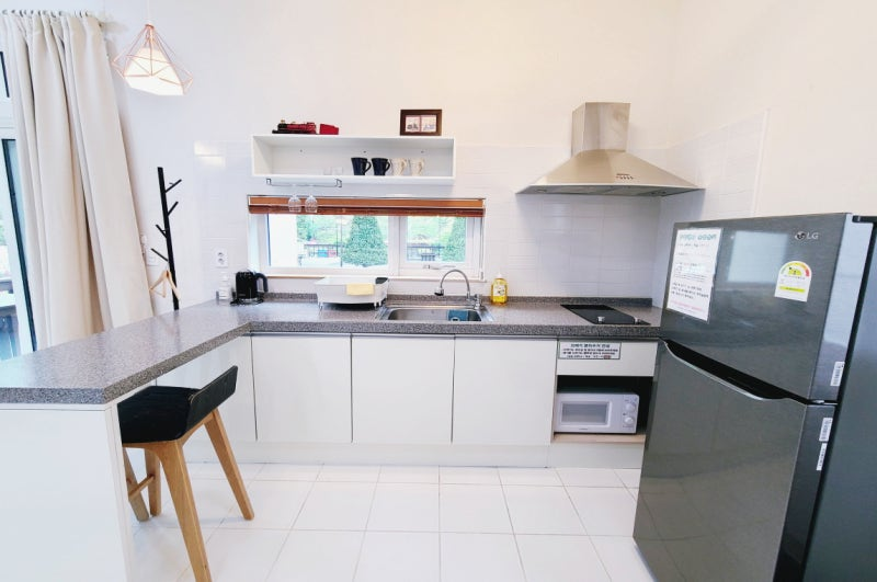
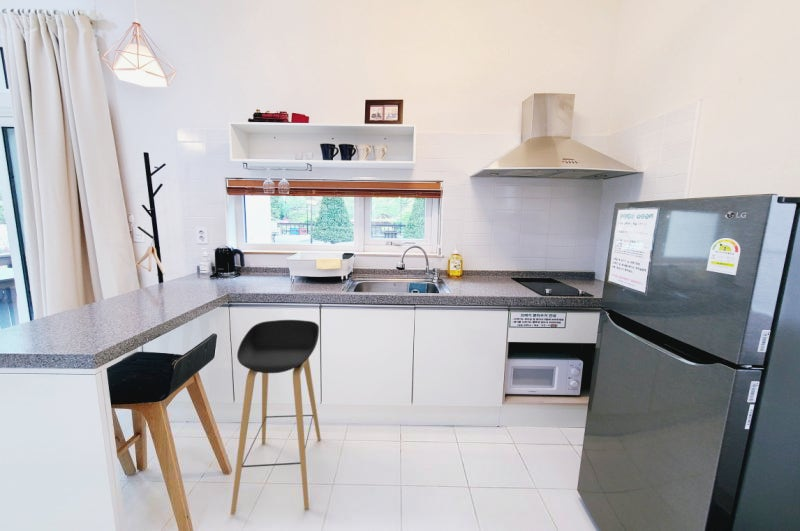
+ stool [230,319,322,516]
